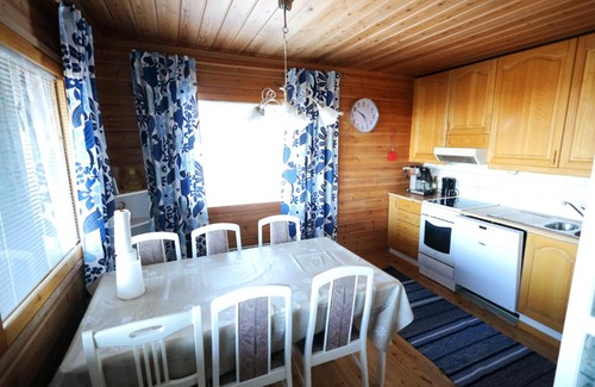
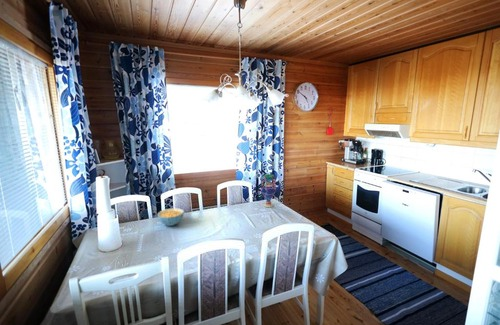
+ cereal bowl [156,207,185,227]
+ vase [260,173,277,208]
